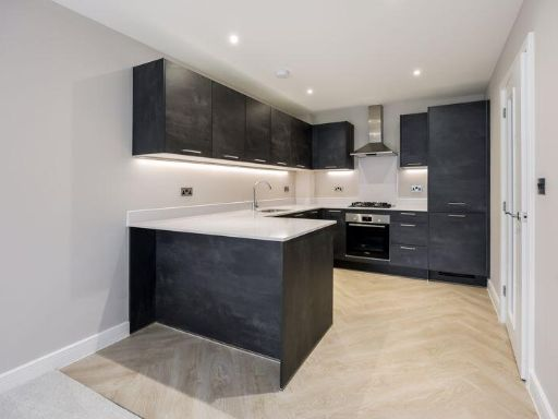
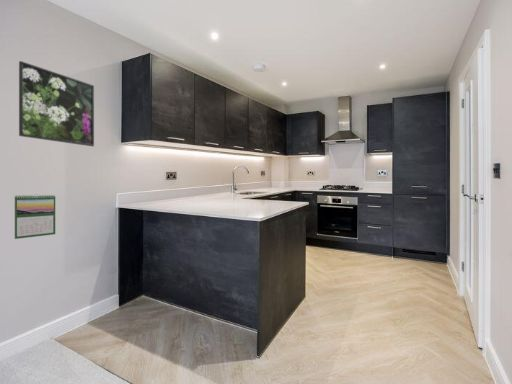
+ calendar [14,193,56,240]
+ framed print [18,60,95,147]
